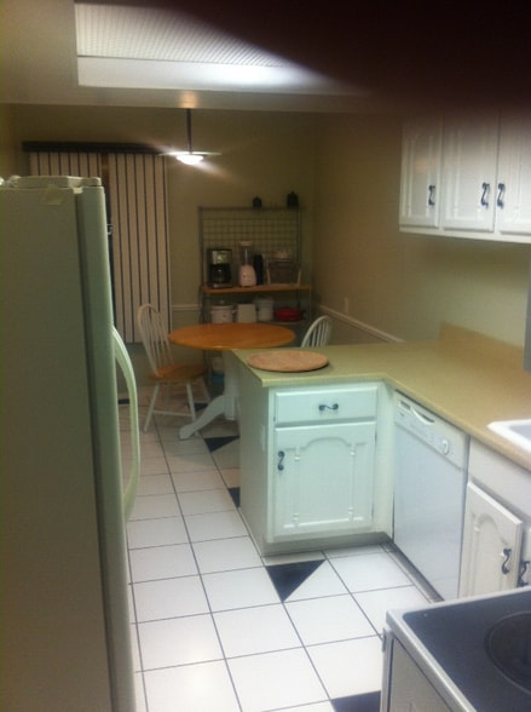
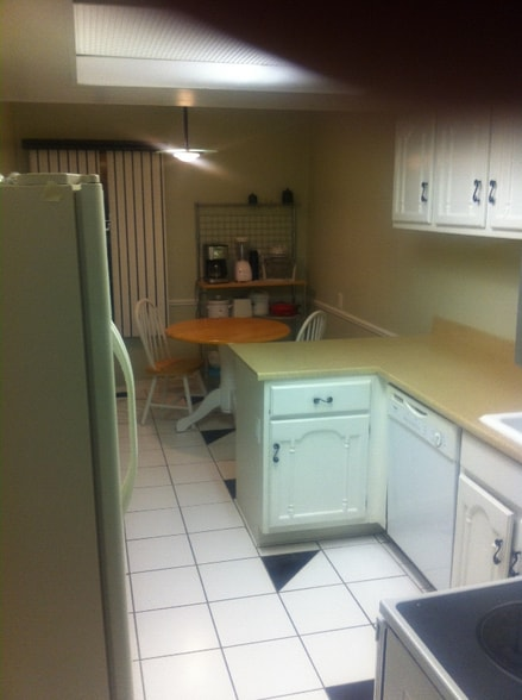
- cutting board [246,350,329,373]
